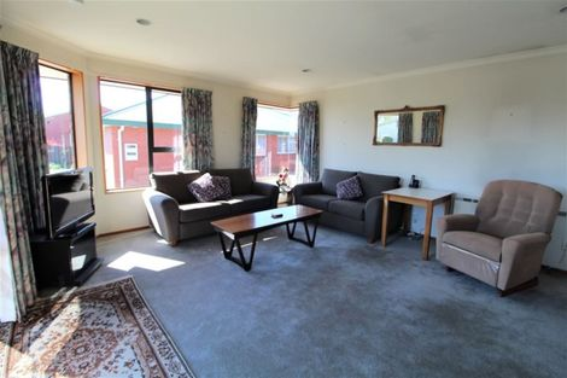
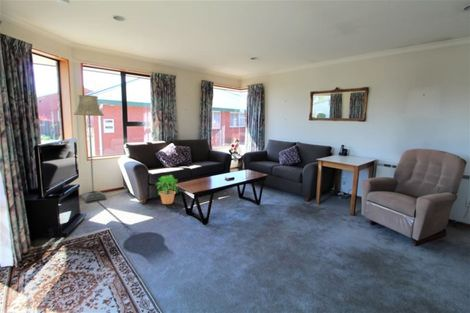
+ potted plant [156,174,179,205]
+ floor lamp [72,94,107,203]
